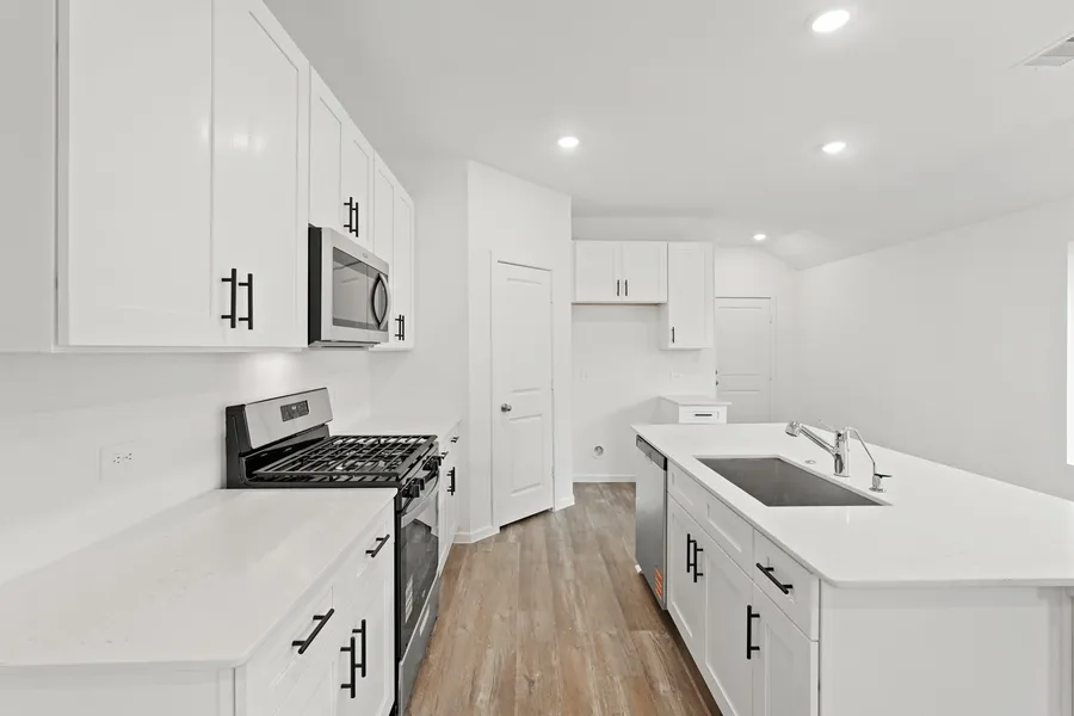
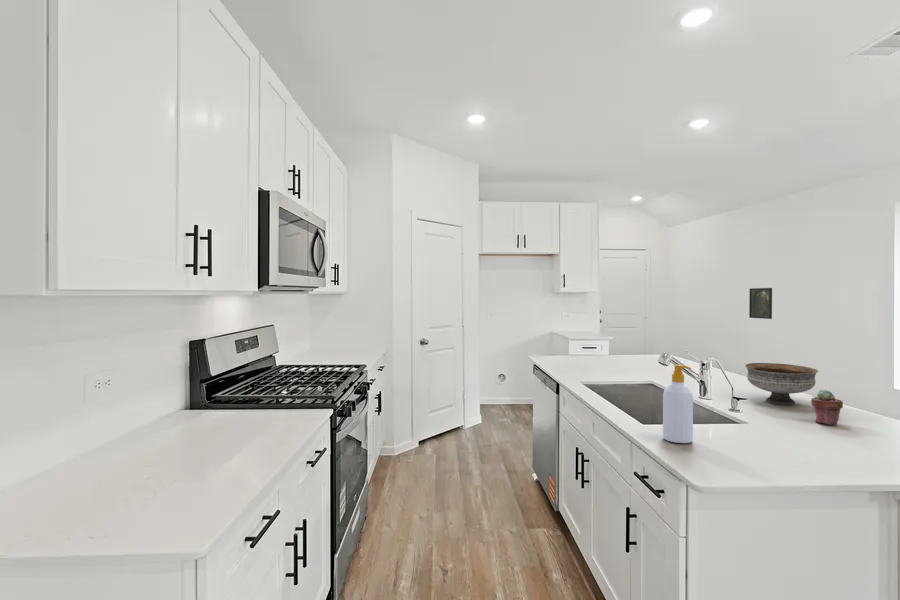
+ potted succulent [810,389,844,426]
+ soap bottle [662,364,694,444]
+ bowl [744,362,819,406]
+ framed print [748,287,773,320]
